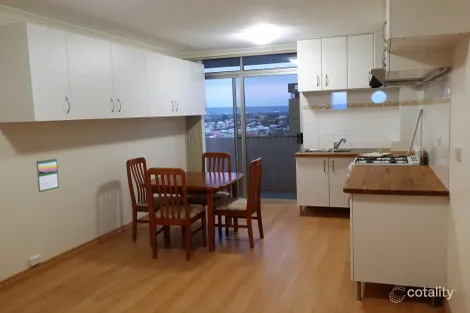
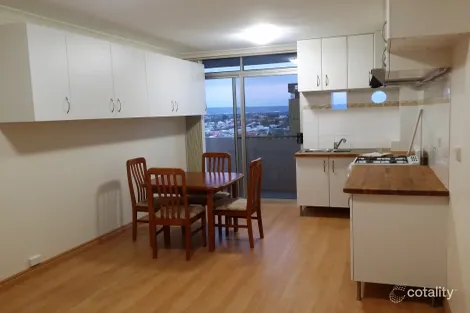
- calendar [35,157,60,193]
